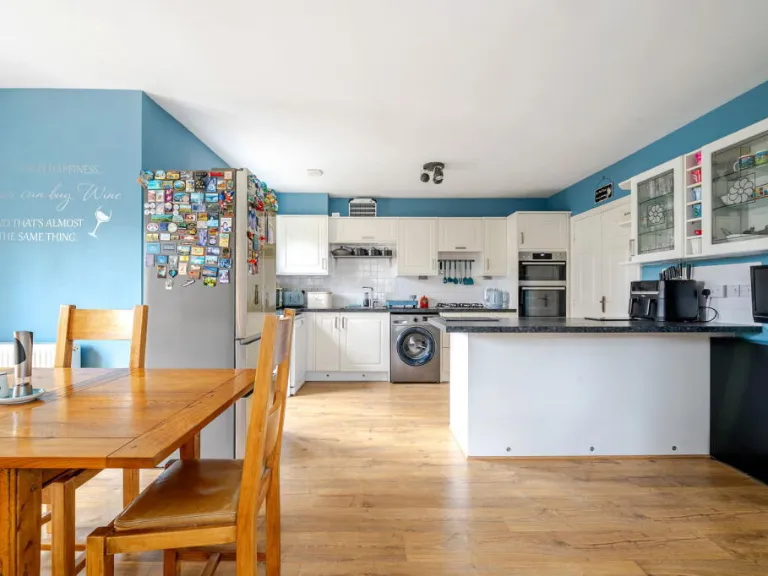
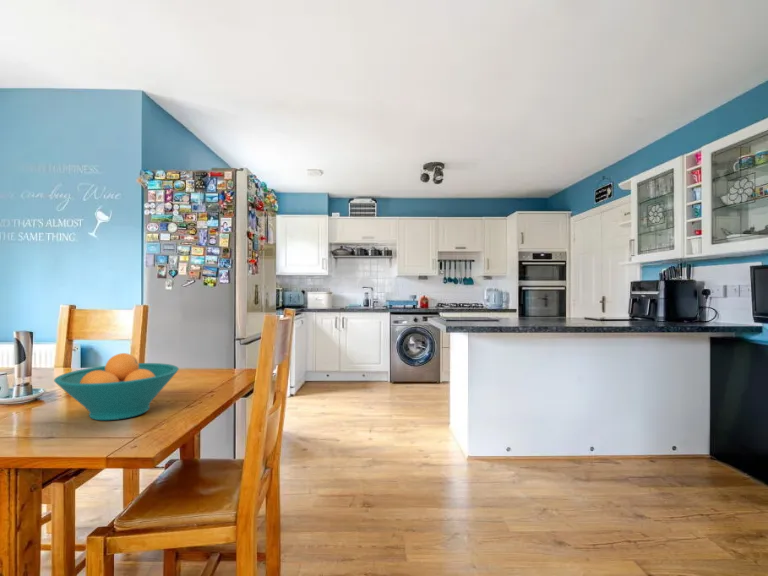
+ fruit bowl [53,352,180,421]
